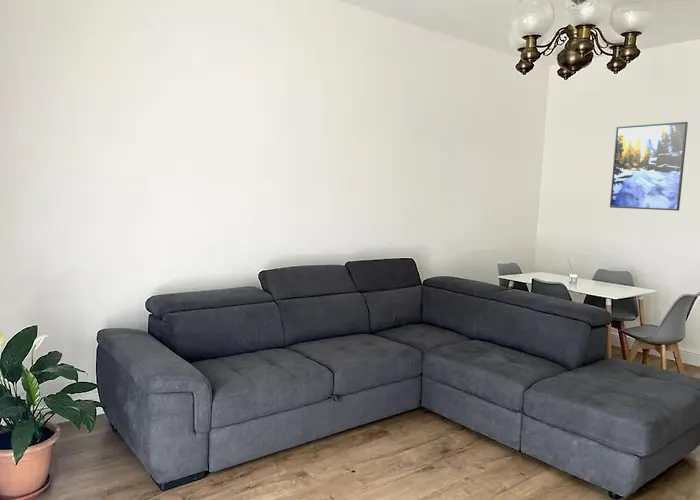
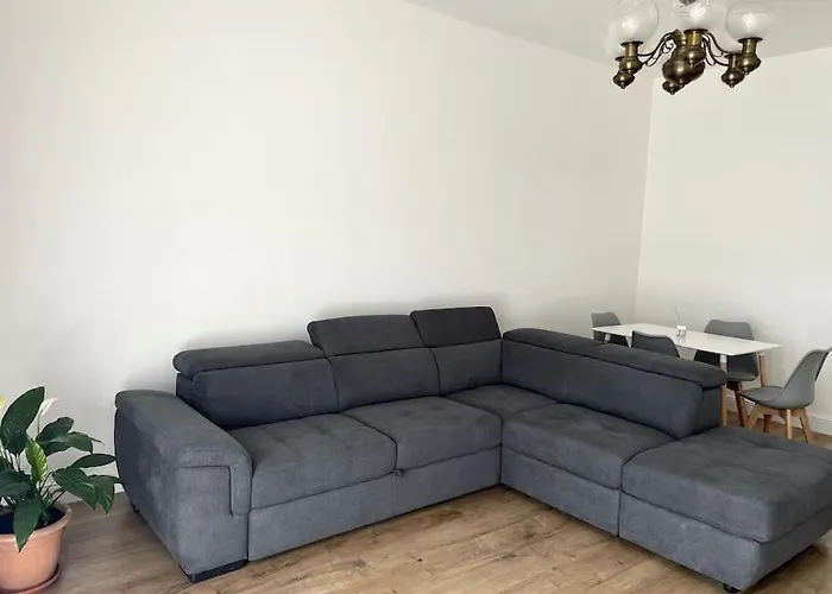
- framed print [609,121,689,212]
